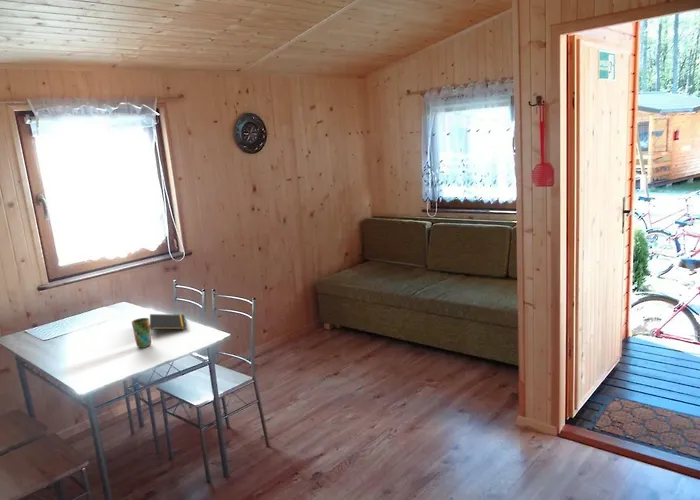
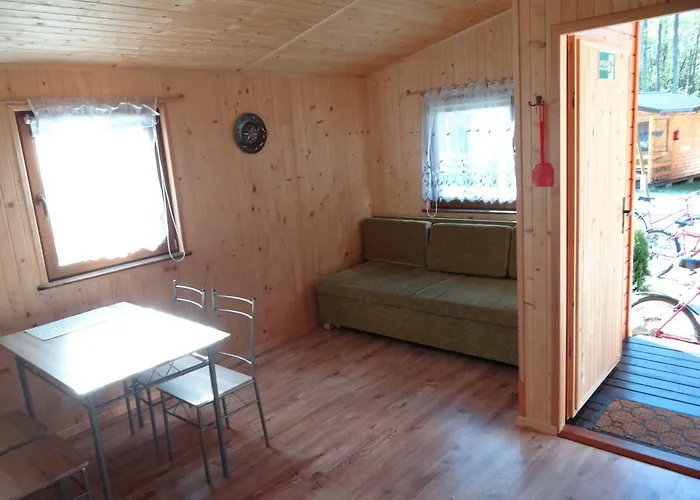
- cup [131,317,152,349]
- notepad [149,313,188,337]
